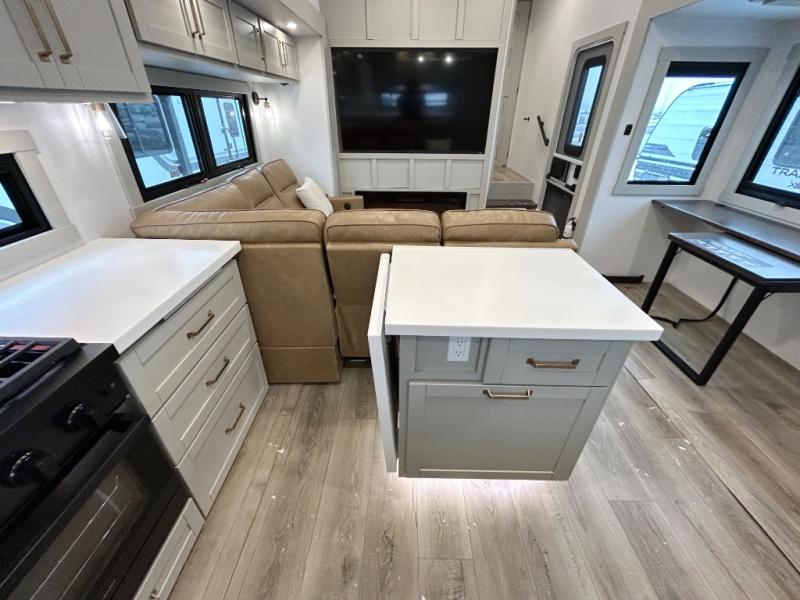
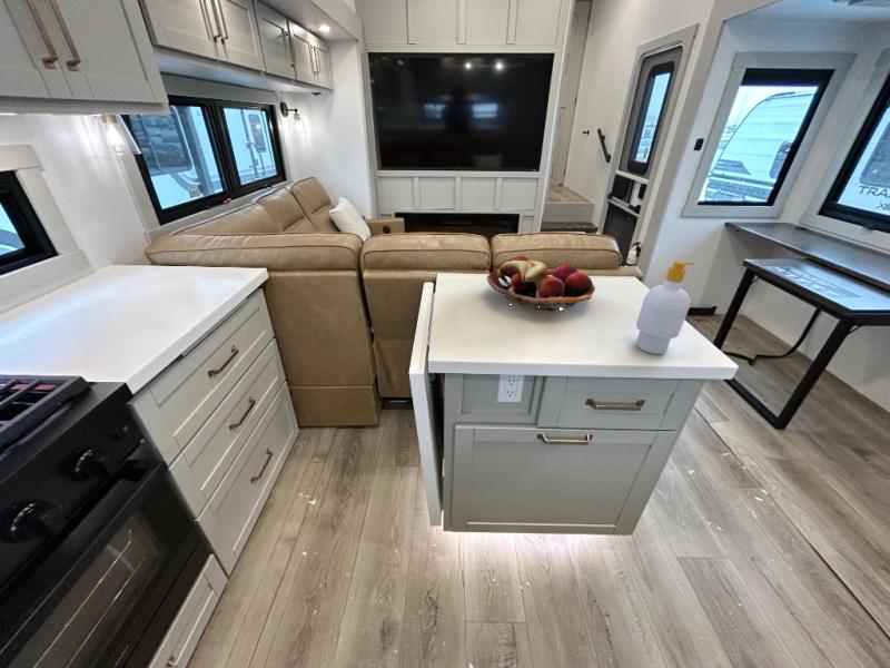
+ fruit basket [486,254,596,313]
+ soap bottle [635,259,695,355]
